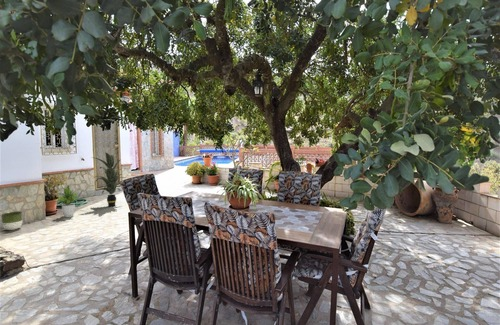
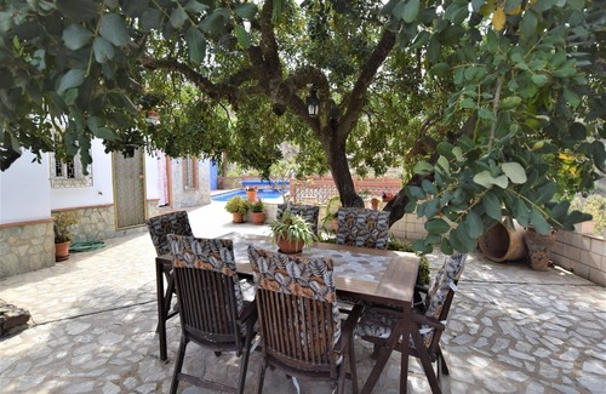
- indoor plant [91,152,126,208]
- planter [1,210,24,231]
- potted plant [58,185,80,218]
